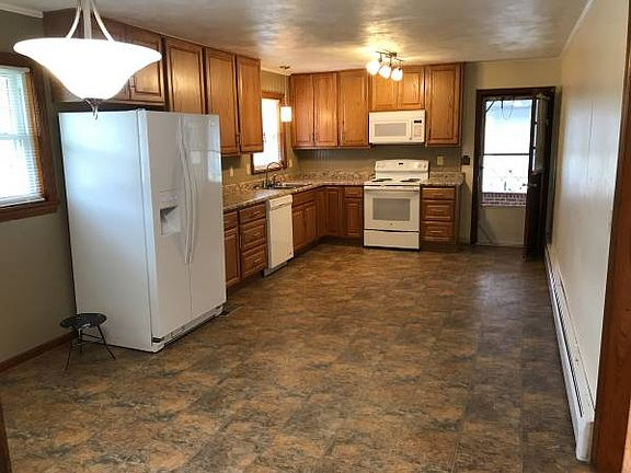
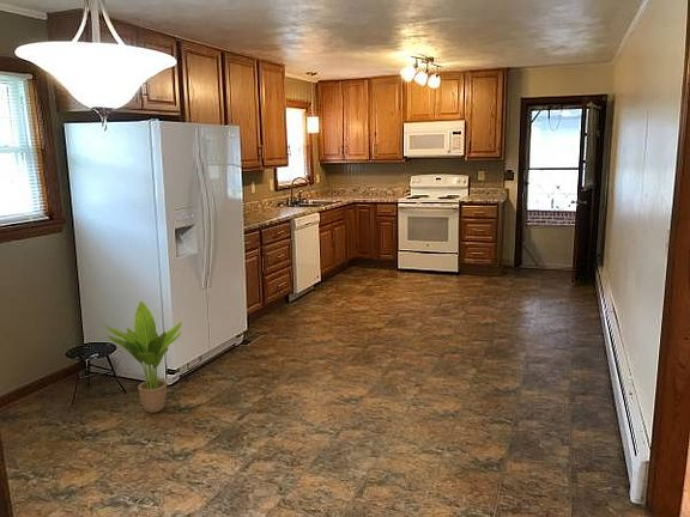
+ potted plant [105,300,183,414]
